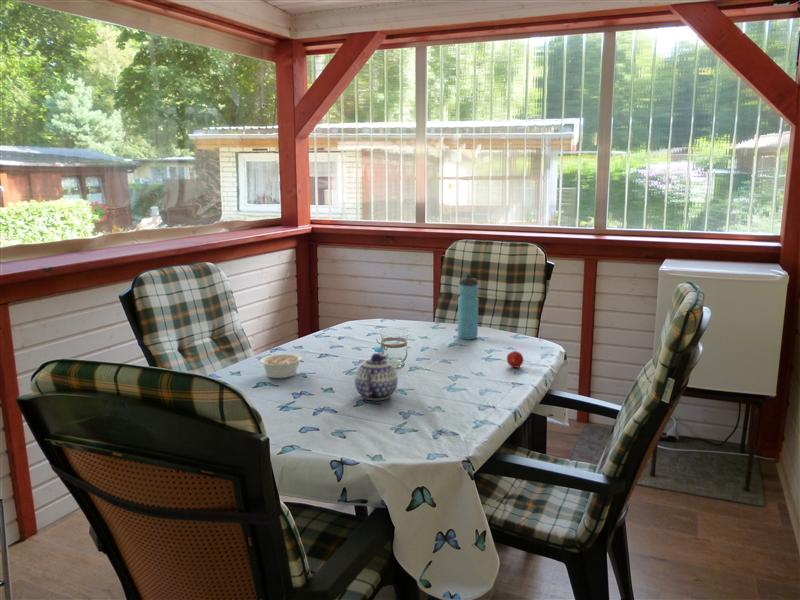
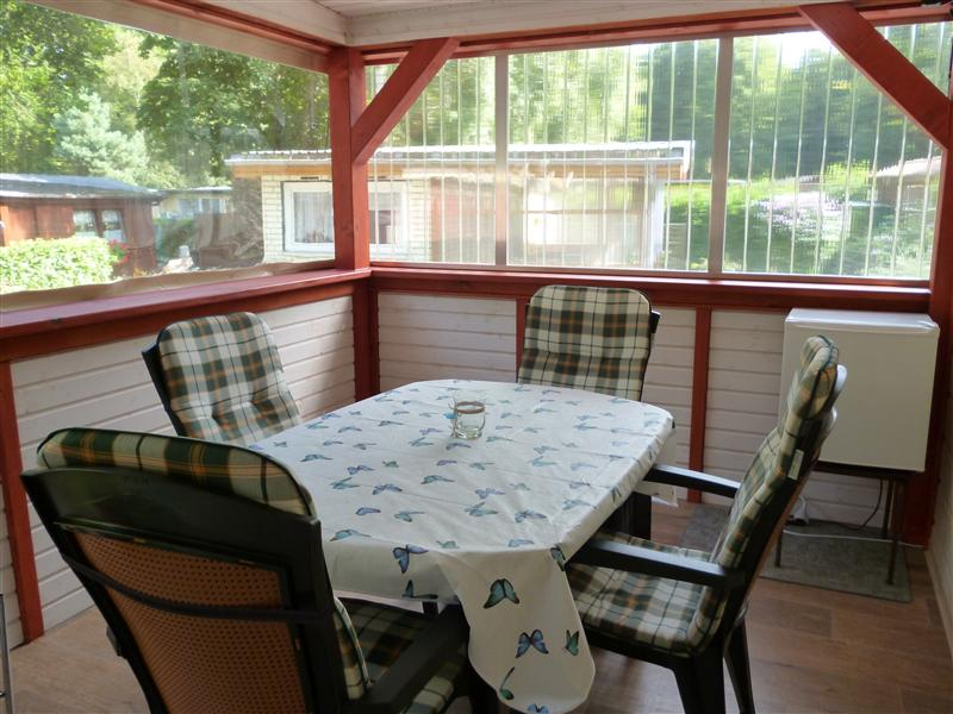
- legume [259,350,310,379]
- teapot [354,352,399,401]
- fruit [506,350,525,369]
- water bottle [457,273,479,341]
